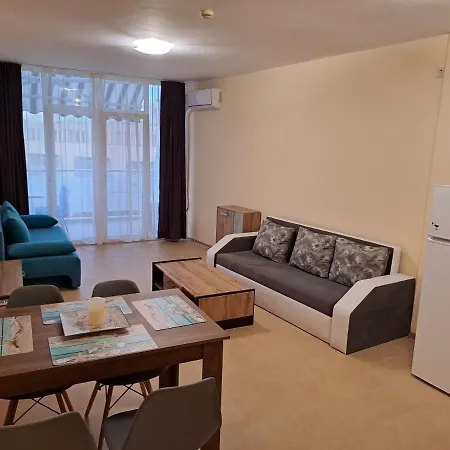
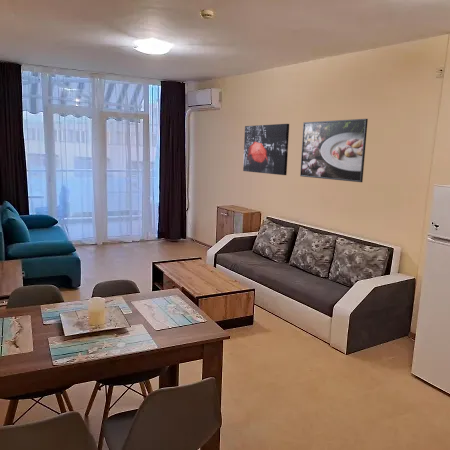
+ wall art [242,123,290,176]
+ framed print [299,118,369,183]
